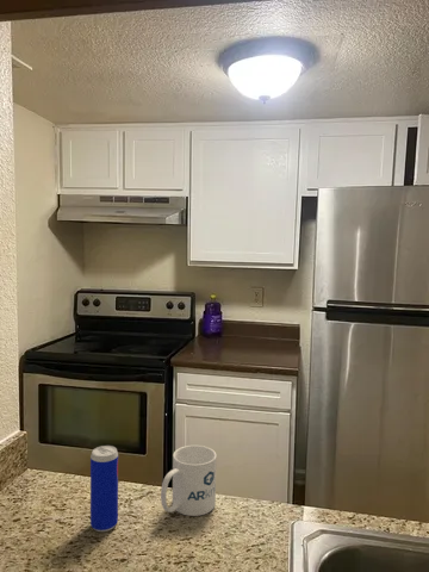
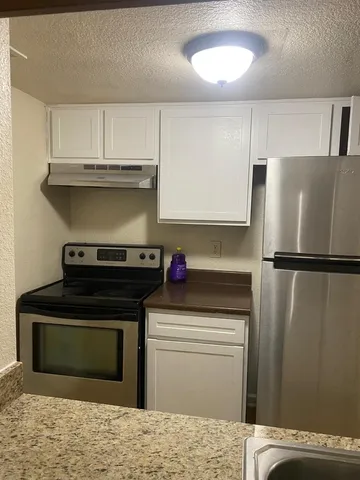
- beverage can [89,444,119,533]
- mug [160,444,218,517]
